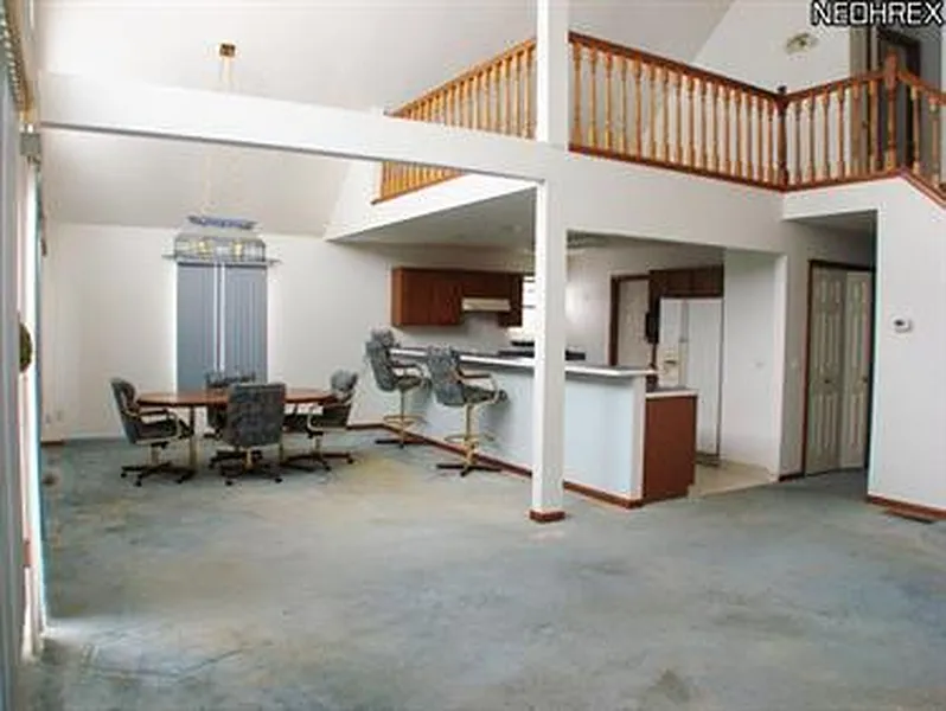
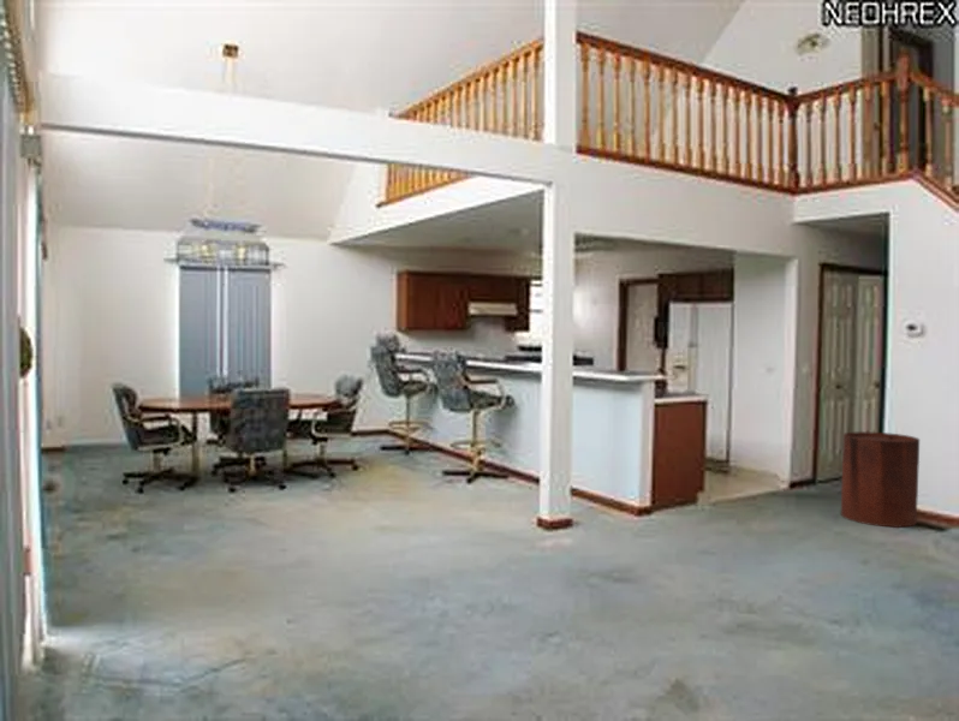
+ trash can [840,430,921,529]
